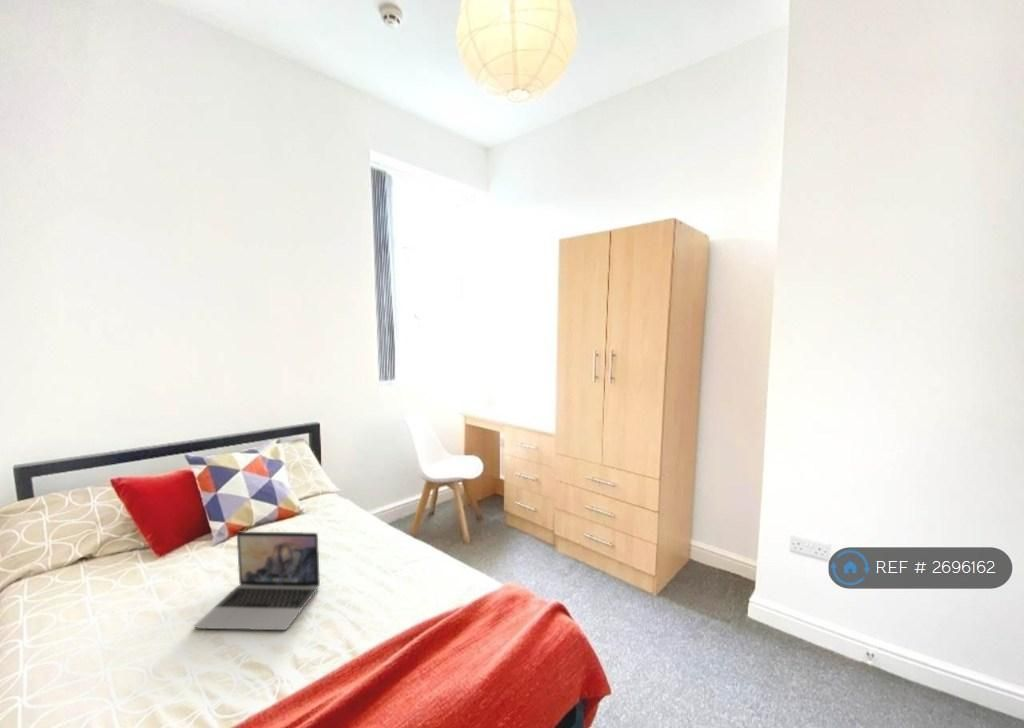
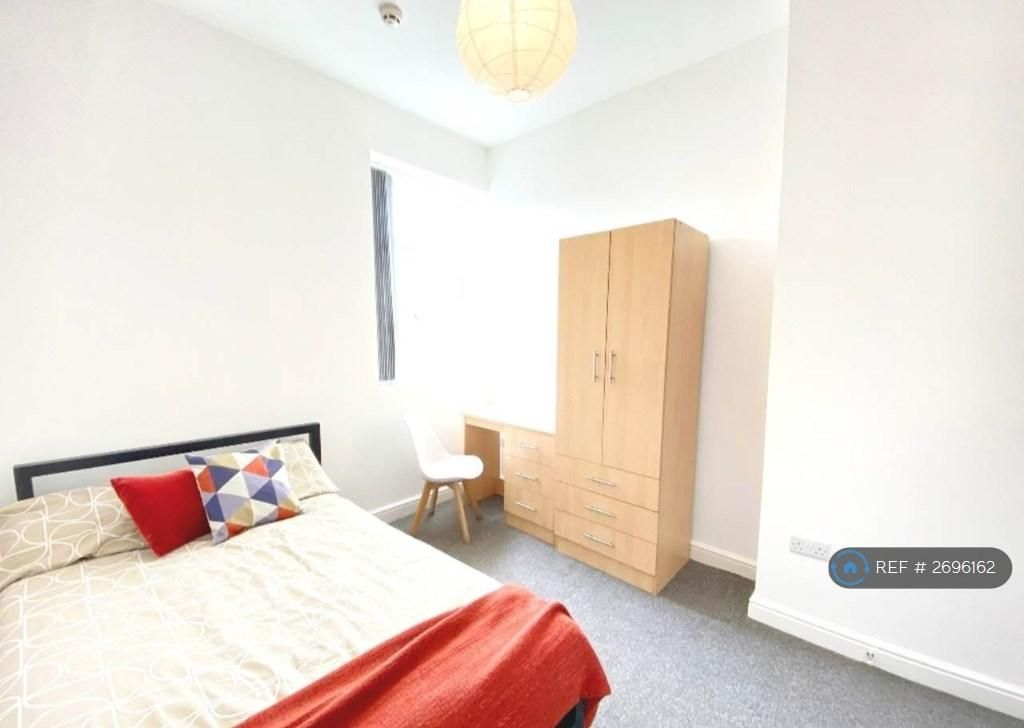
- laptop [193,531,321,631]
